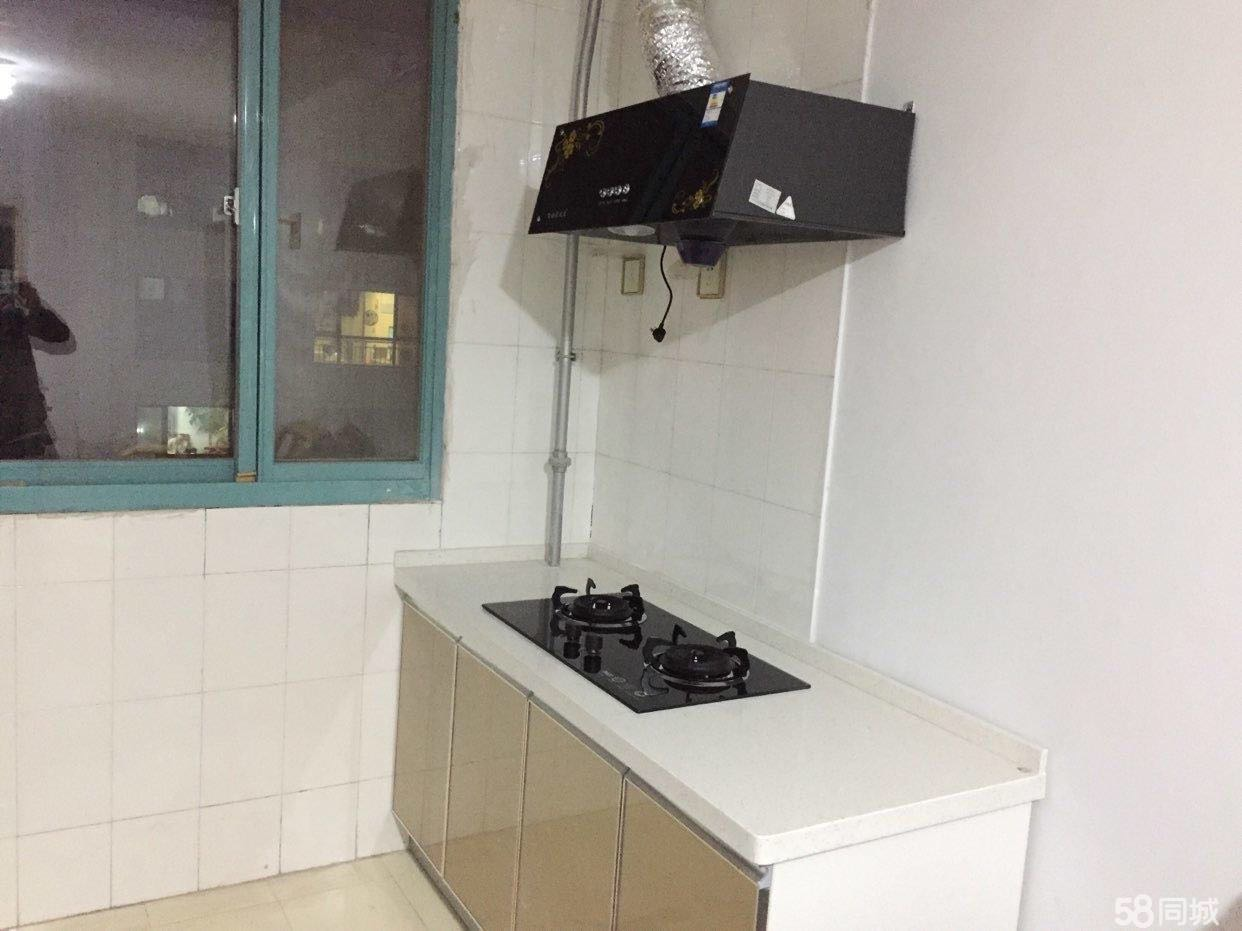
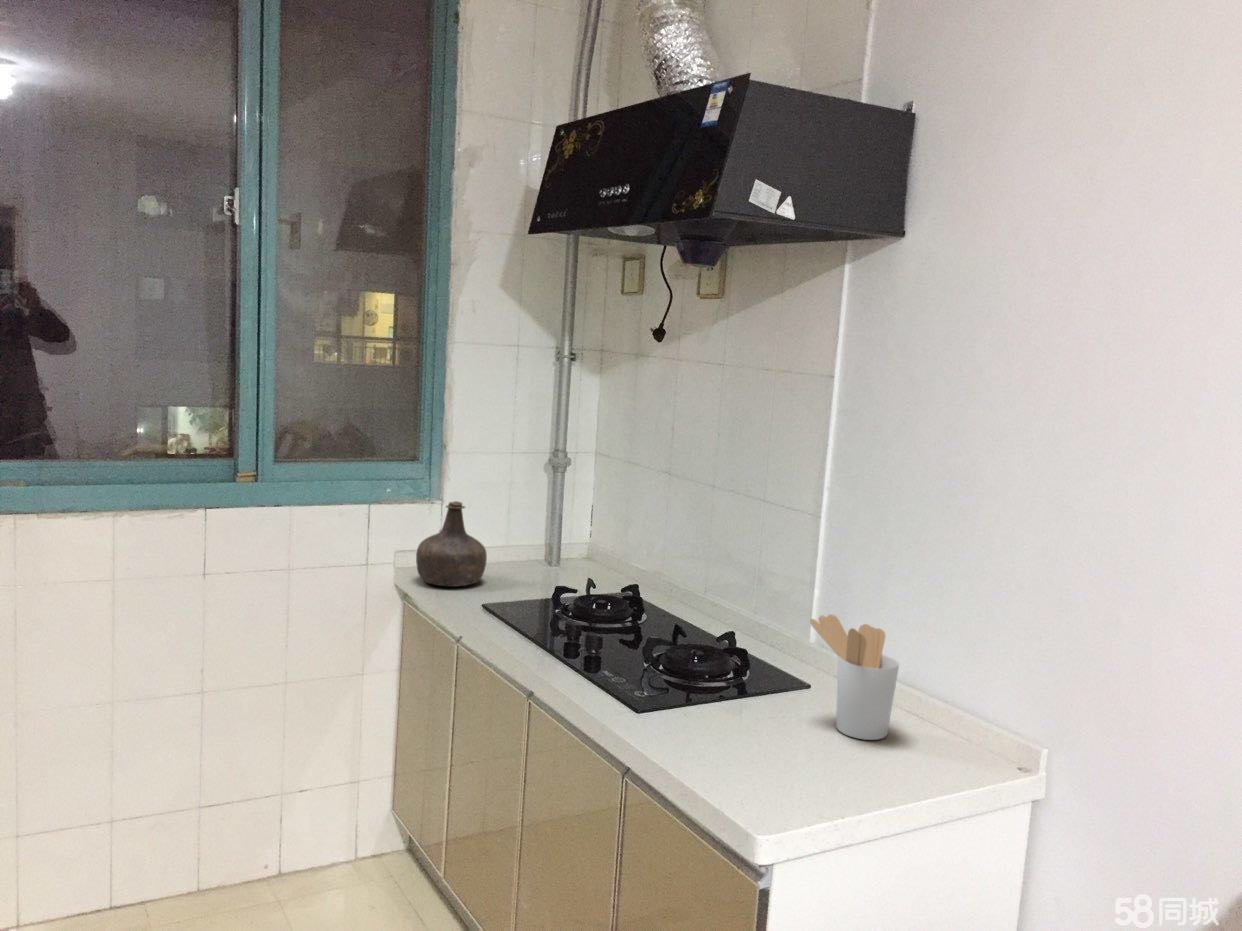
+ bottle [415,500,488,588]
+ utensil holder [809,613,900,741]
